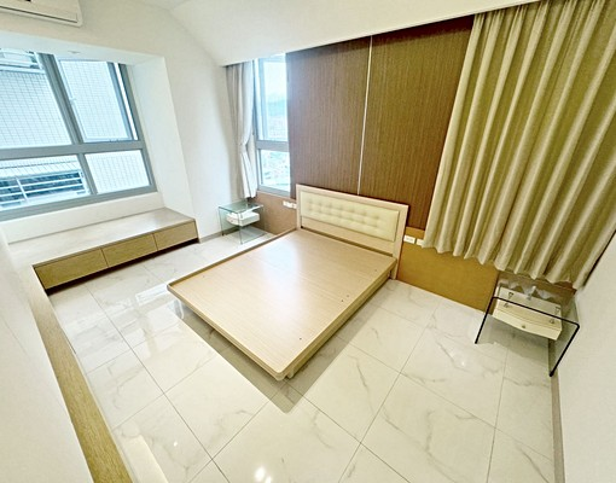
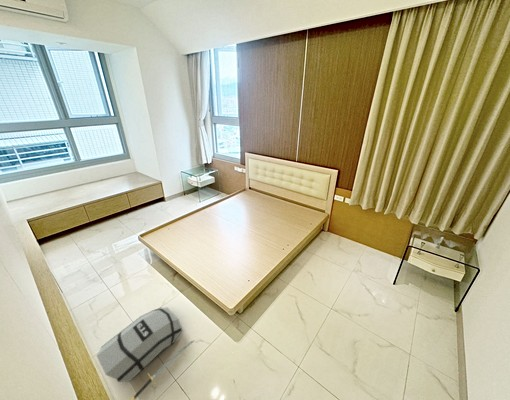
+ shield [96,306,195,400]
